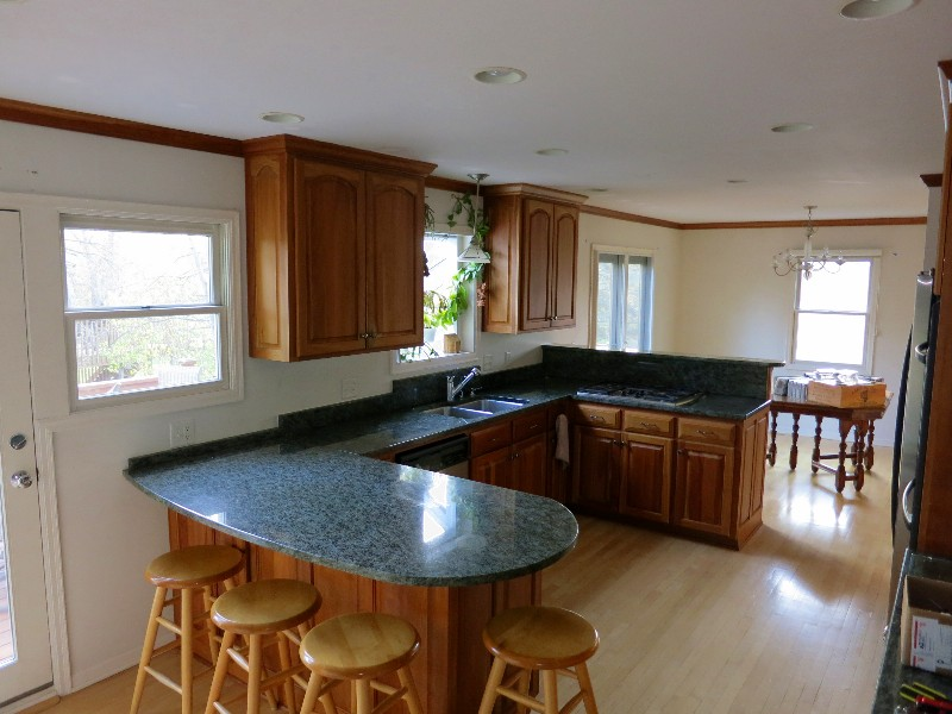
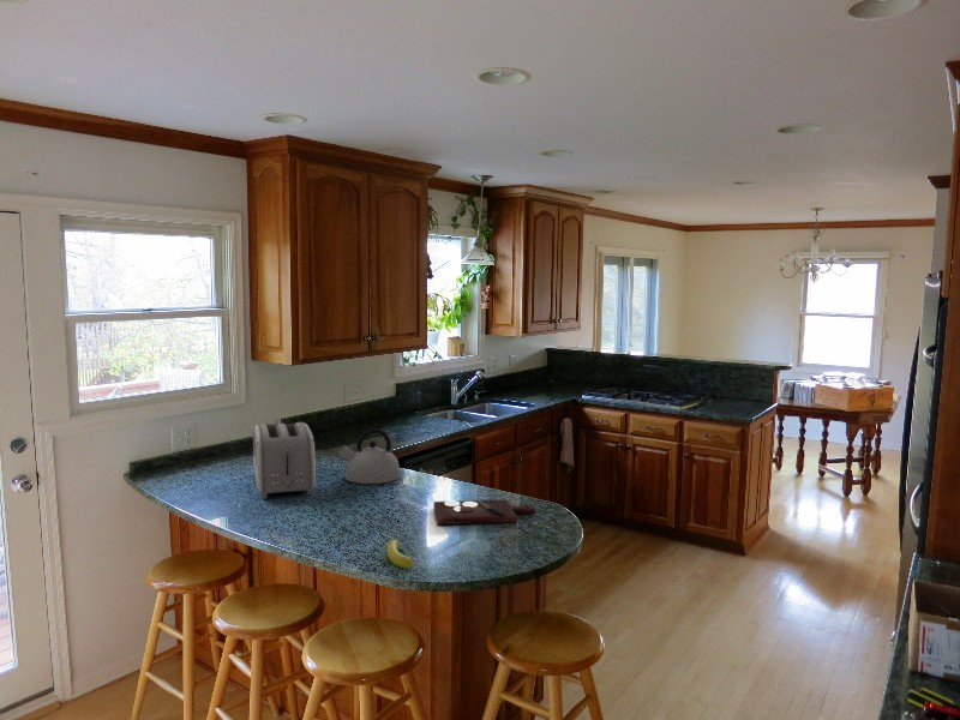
+ kettle [337,427,402,485]
+ cutting board [432,498,536,526]
+ toaster [252,421,317,499]
+ banana [385,539,414,569]
